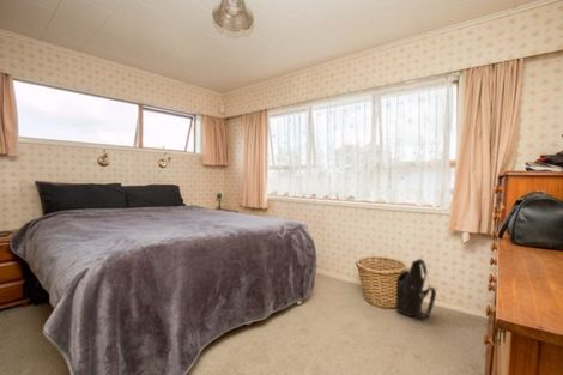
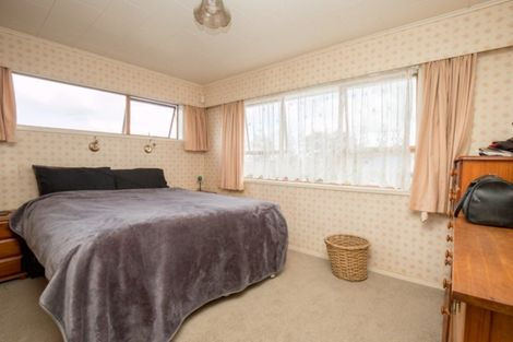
- shoulder bag [394,258,437,320]
